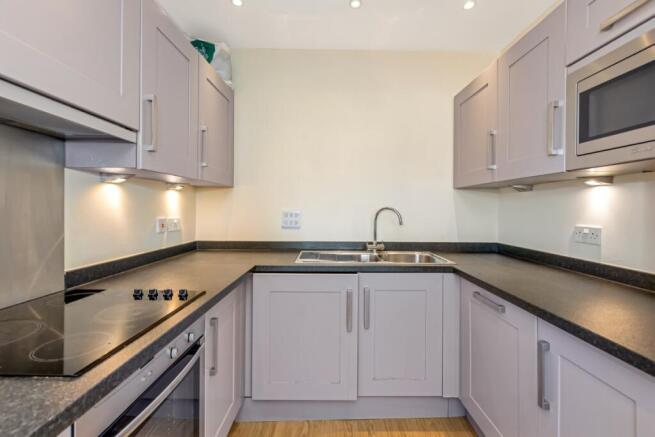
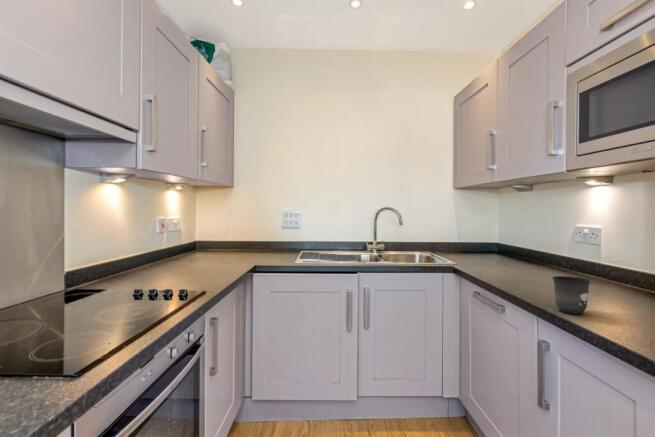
+ mug [551,275,592,315]
